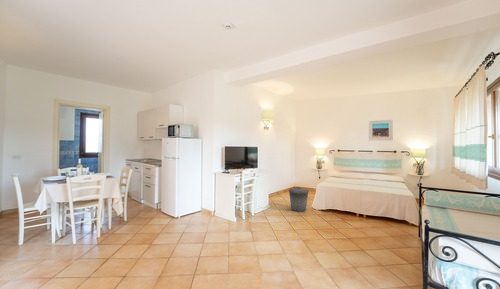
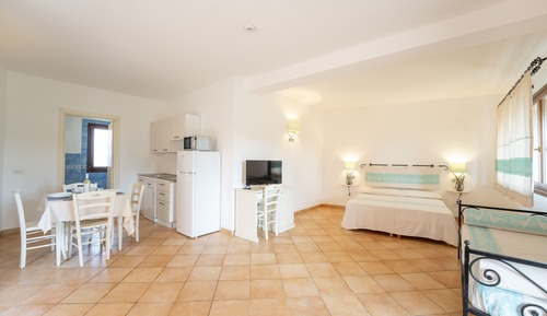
- trash can [288,186,310,213]
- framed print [368,119,394,142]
